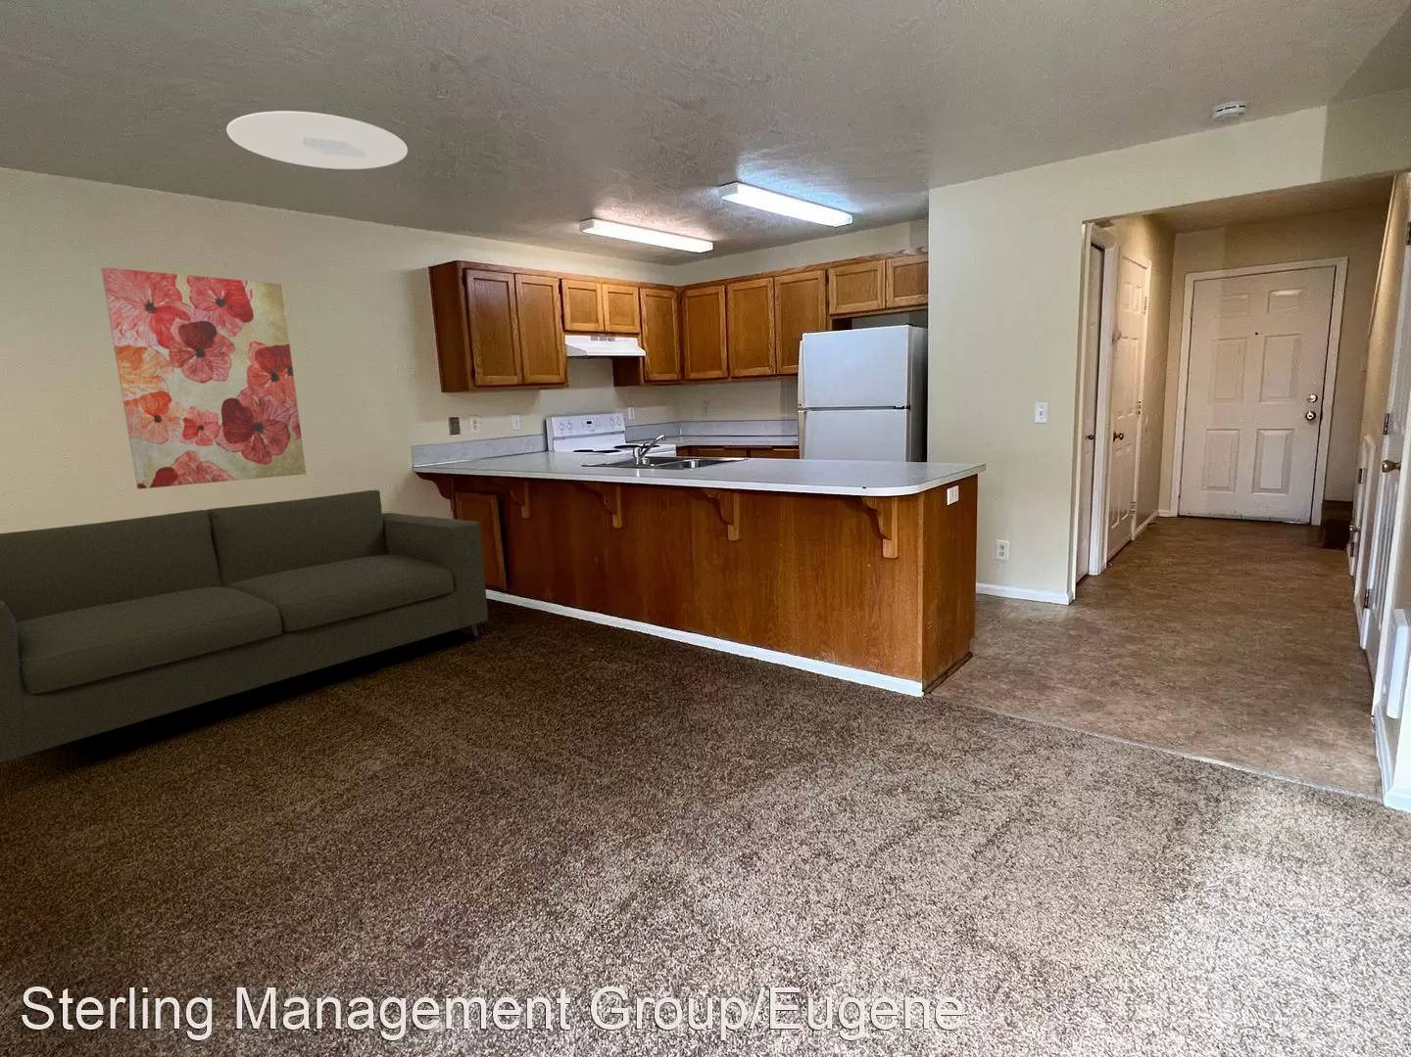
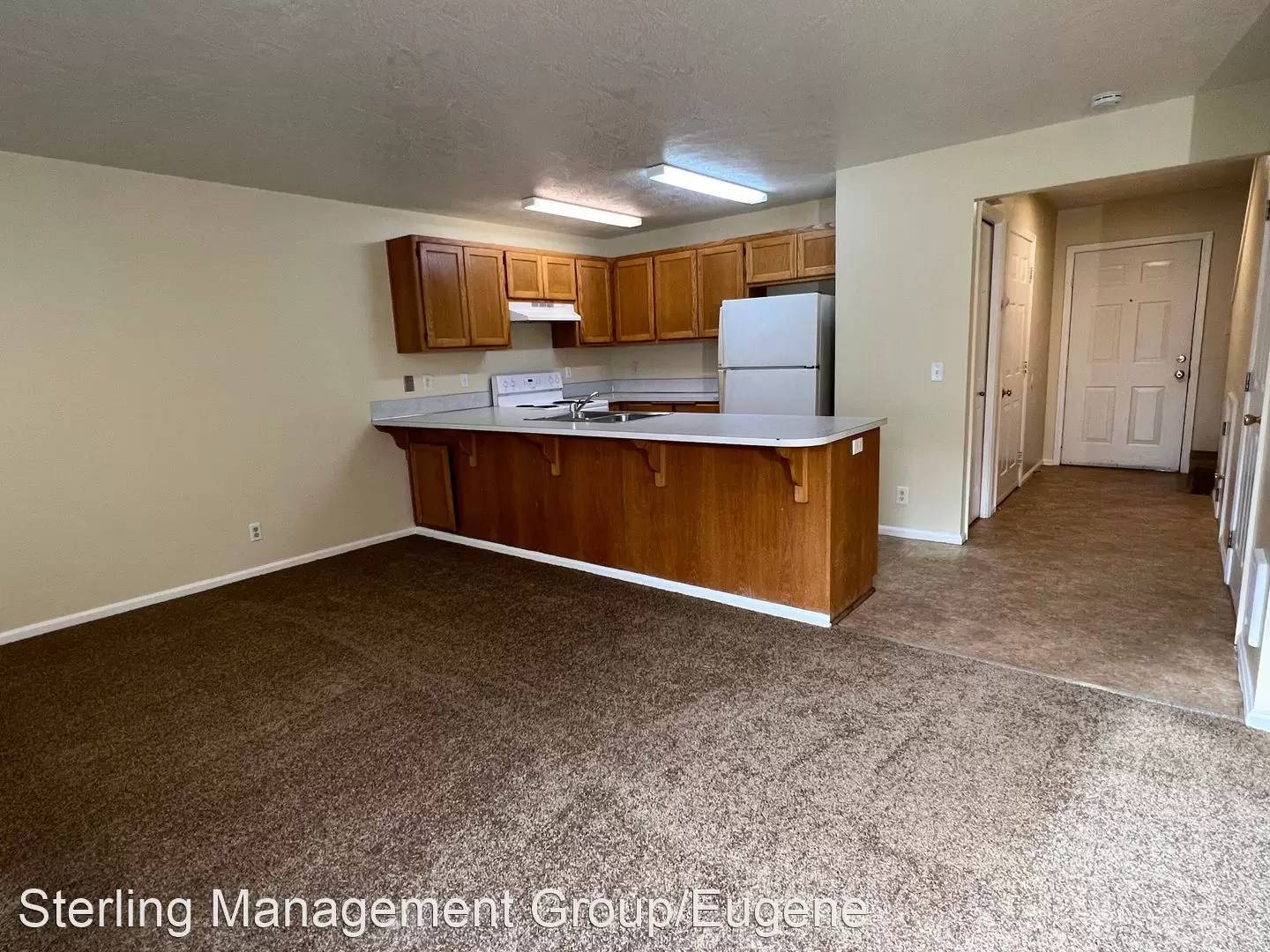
- wall art [100,266,307,491]
- sofa [0,490,489,764]
- ceiling light [226,111,409,170]
